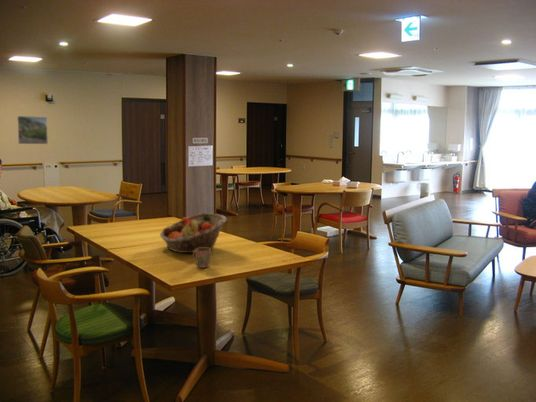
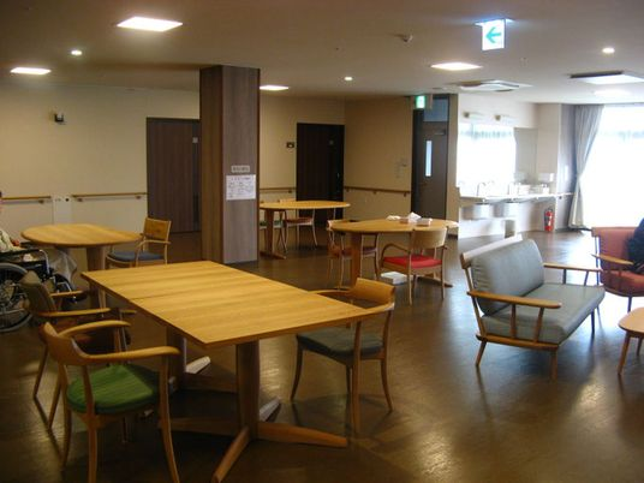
- fruit basket [159,212,228,254]
- mug [192,248,212,269]
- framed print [16,115,49,145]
